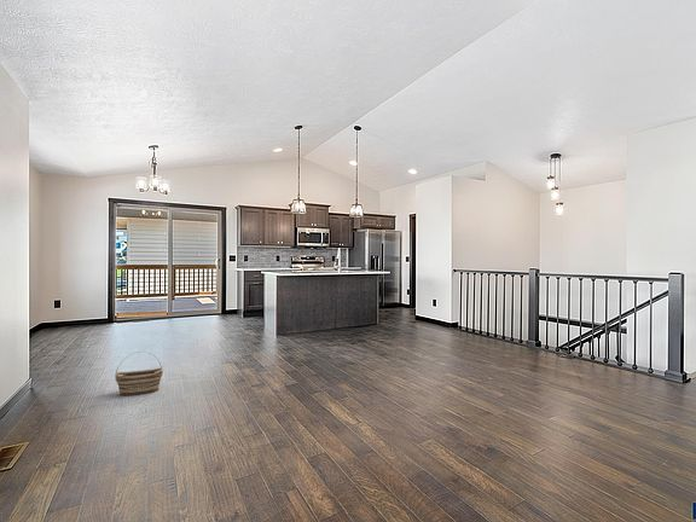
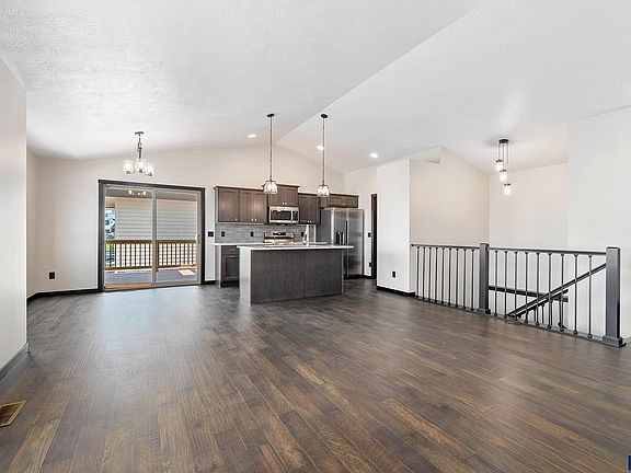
- basket [114,350,164,396]
